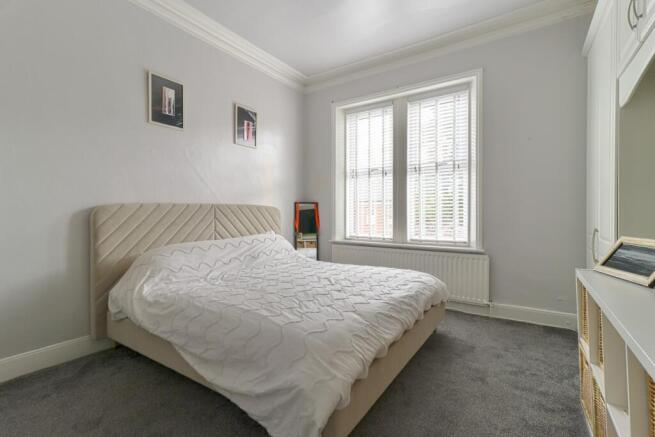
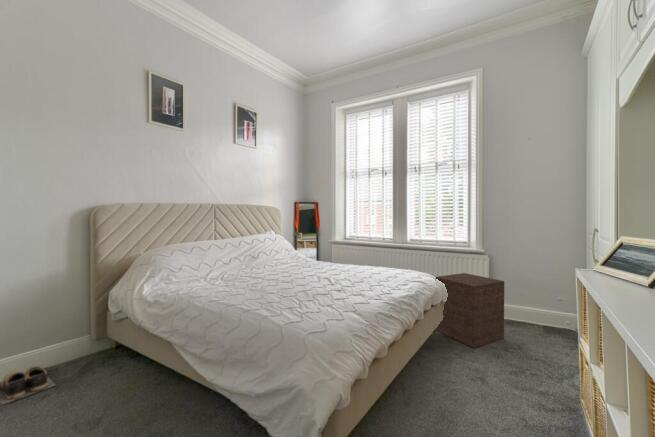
+ nightstand [434,272,505,349]
+ shoes [0,365,56,406]
